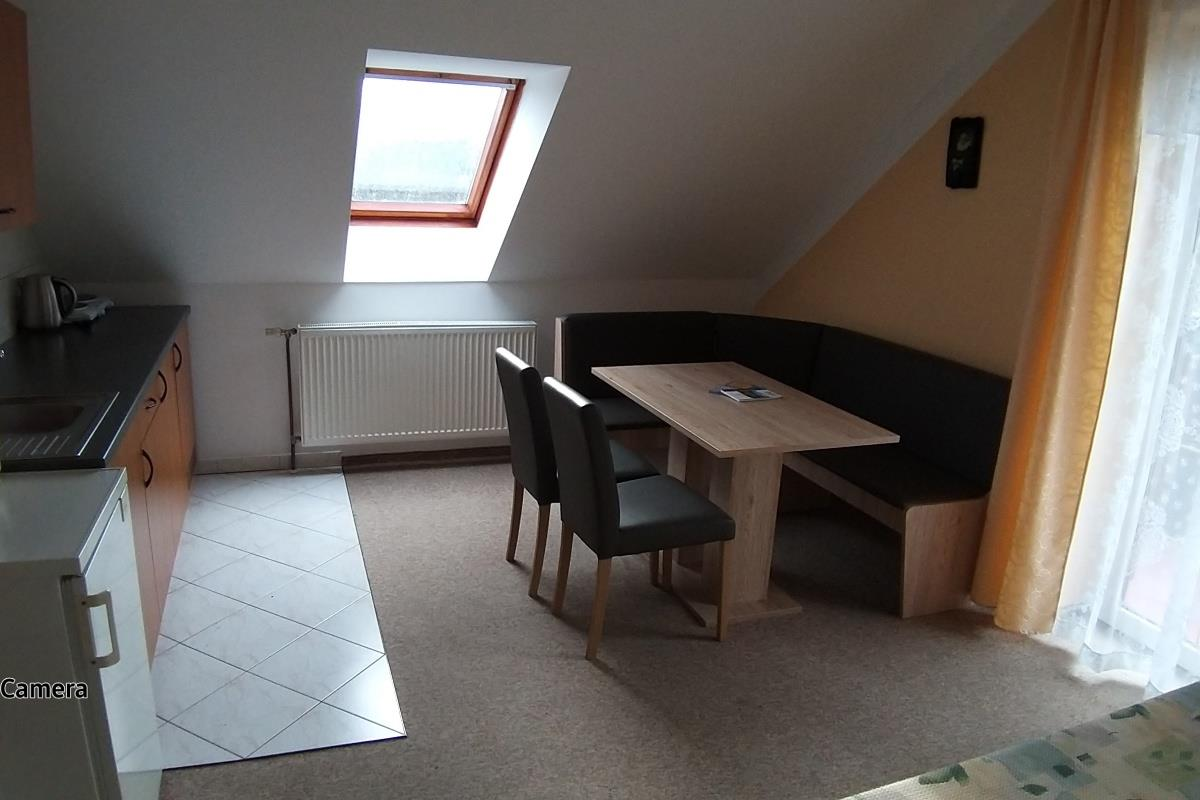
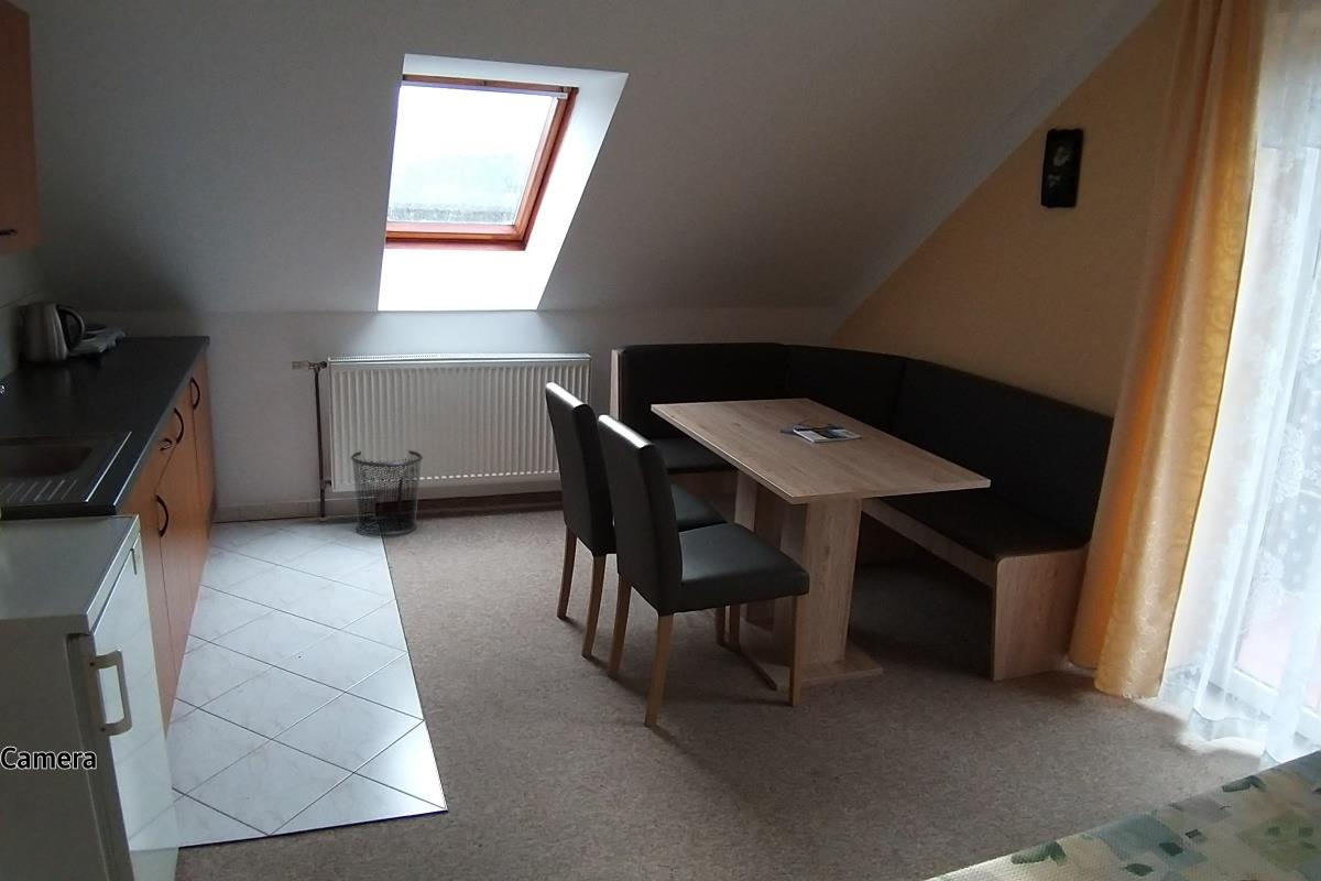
+ trash can [350,449,424,536]
